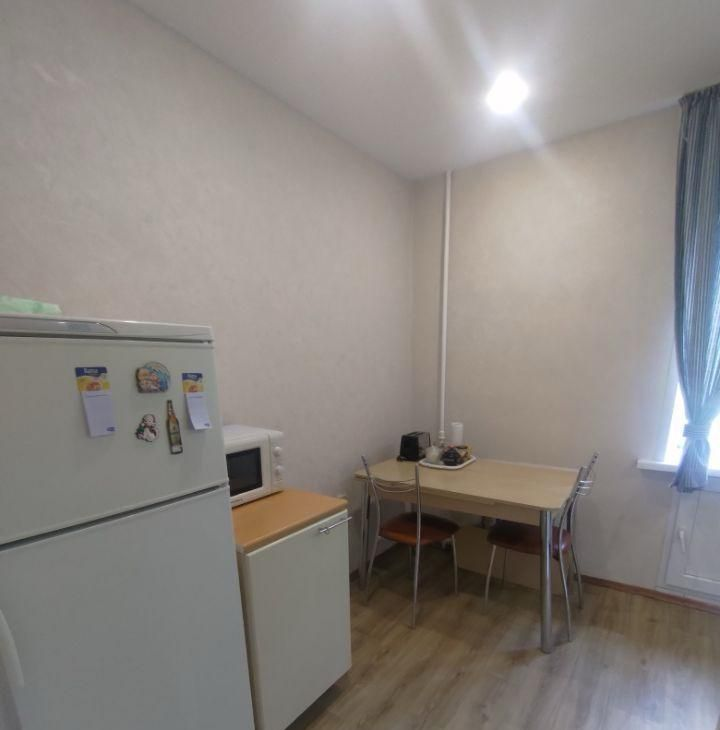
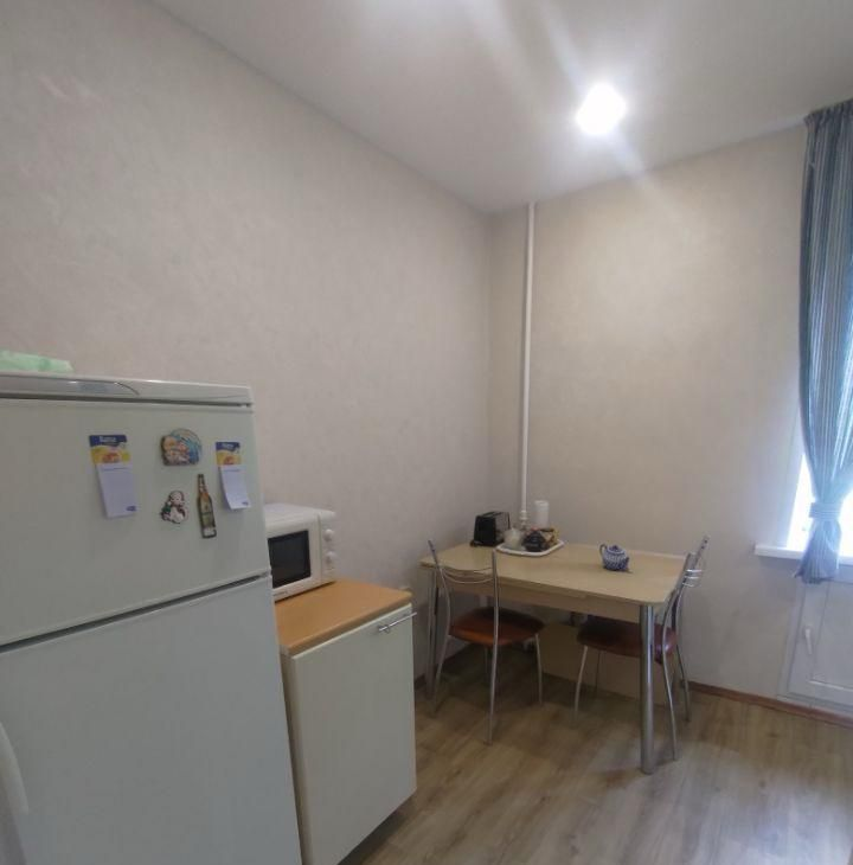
+ teapot [598,543,633,571]
